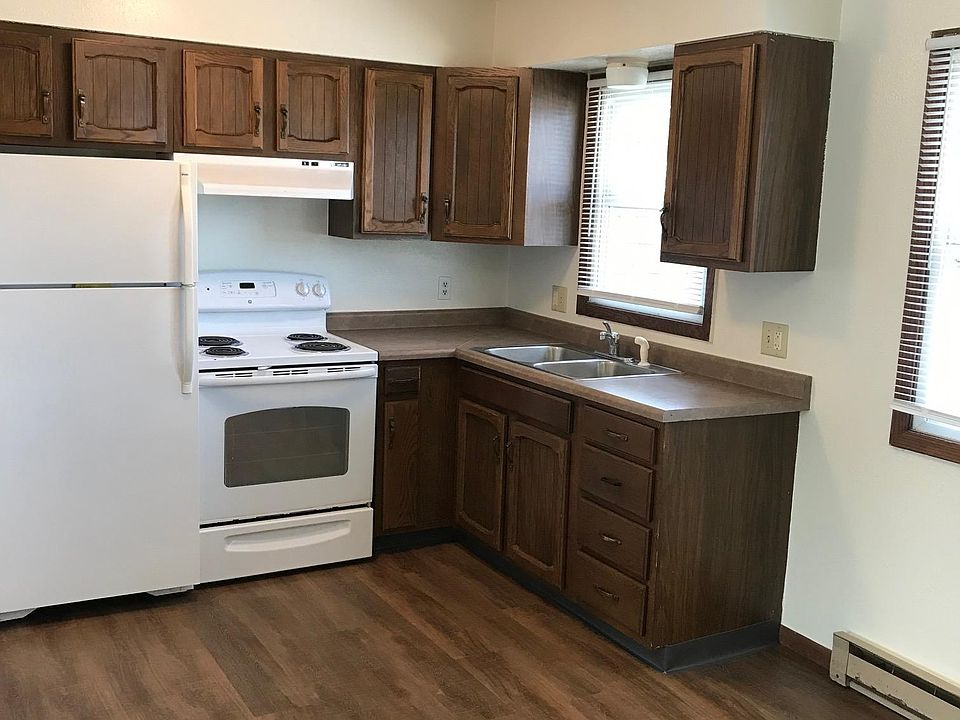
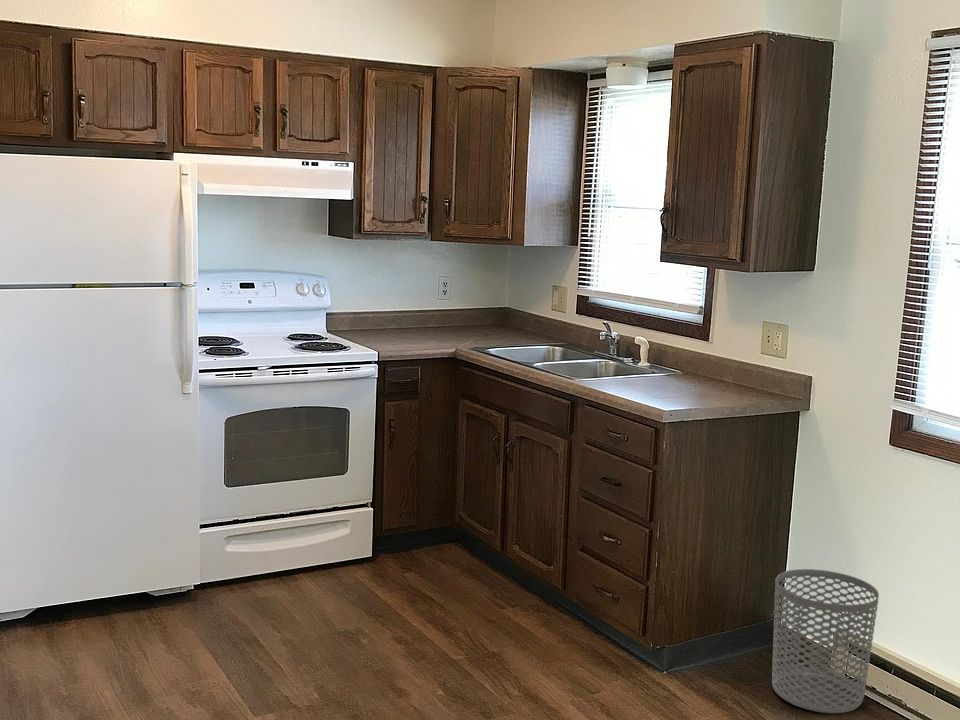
+ waste bin [771,568,880,714]
